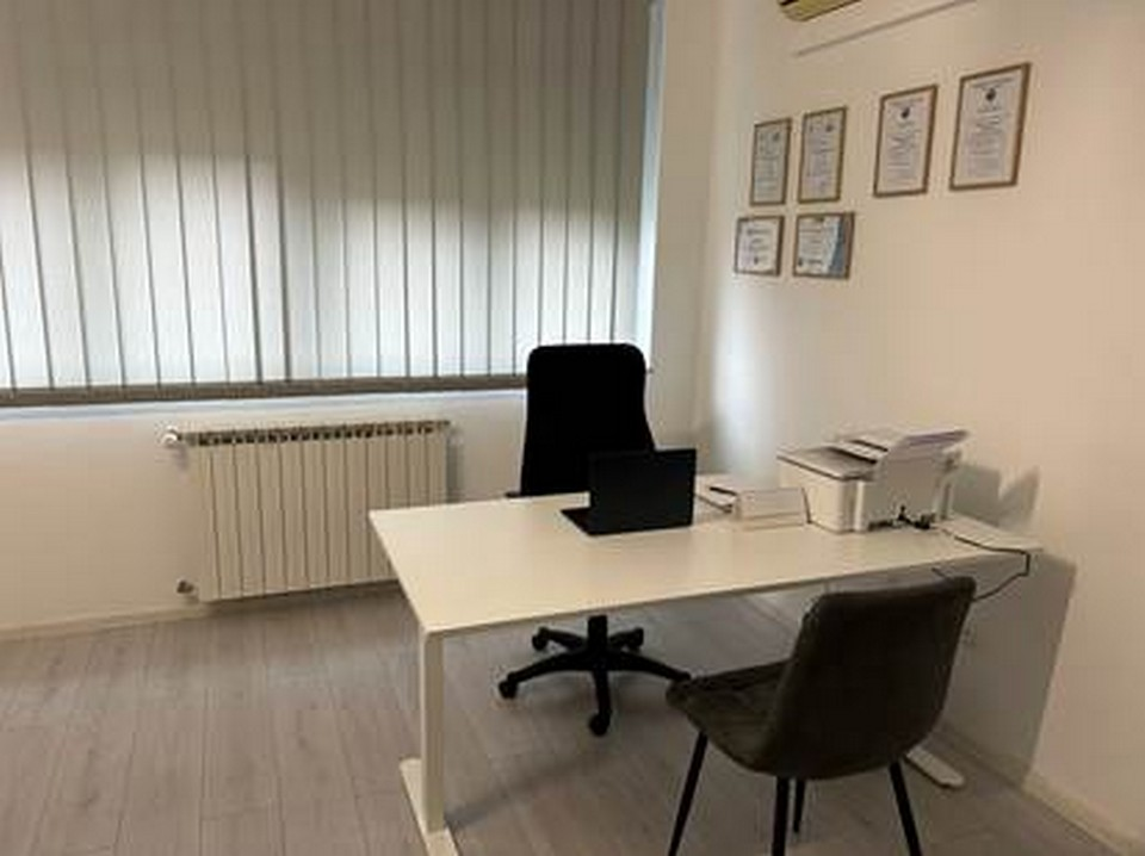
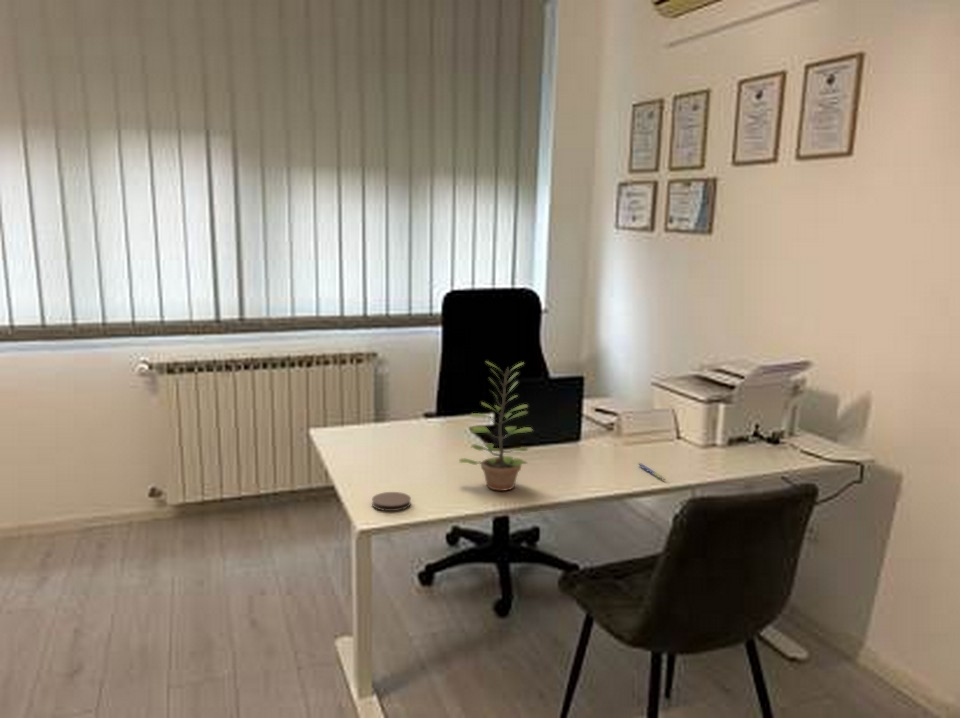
+ coaster [371,491,412,512]
+ plant [458,360,534,492]
+ pen [637,462,666,481]
